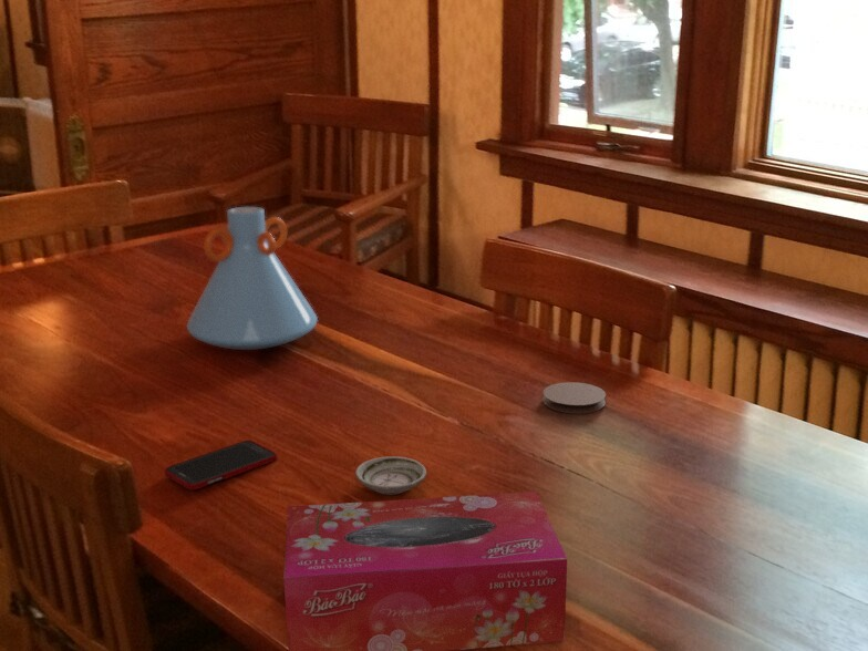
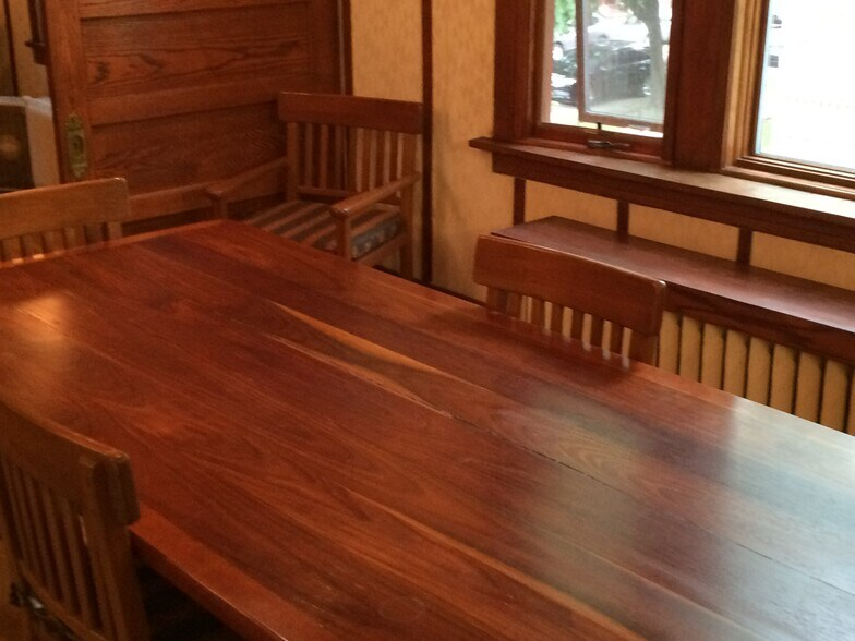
- saucer [354,455,427,496]
- vase [186,206,319,351]
- coaster [541,381,607,414]
- tissue box [283,490,568,651]
- cell phone [164,440,278,492]
